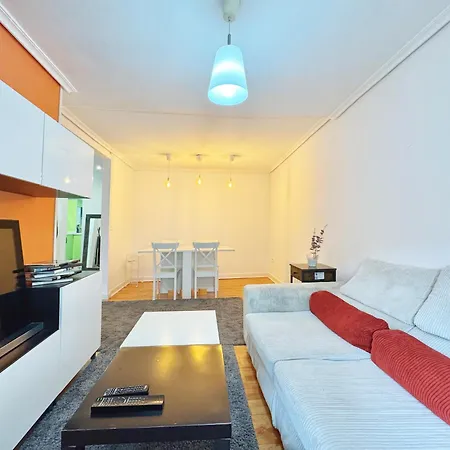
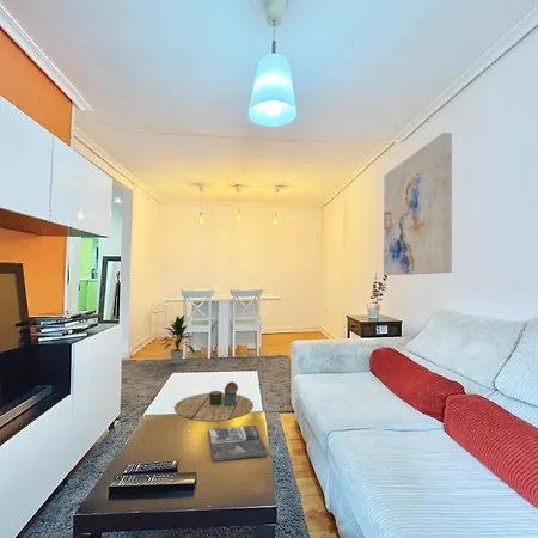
+ indoor plant [159,314,196,366]
+ wall art [383,132,453,276]
+ magazine [207,424,269,463]
+ decorative tray [173,380,255,422]
